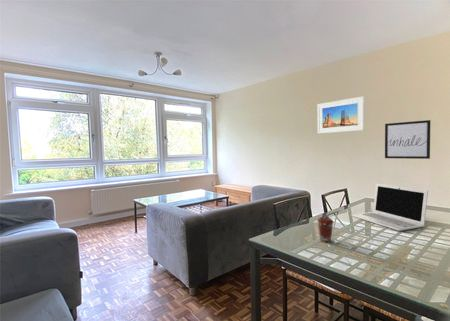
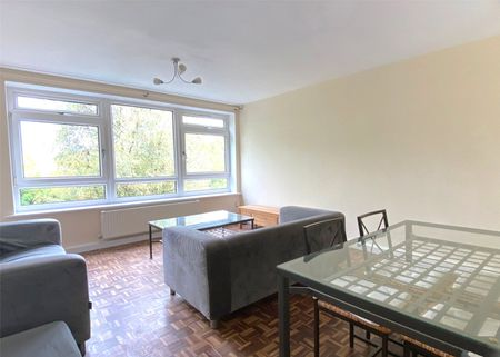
- wall art [384,119,432,160]
- coffee cup [316,216,335,243]
- laptop [350,183,429,232]
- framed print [317,96,365,134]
